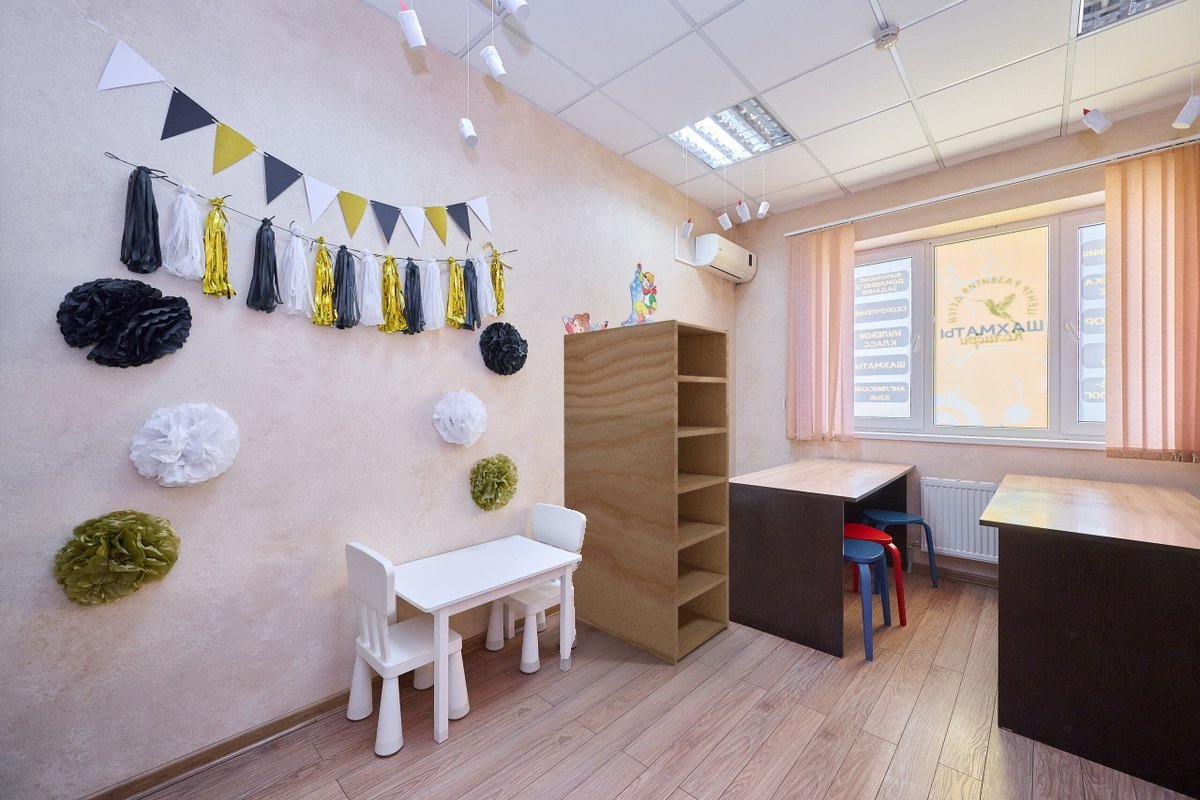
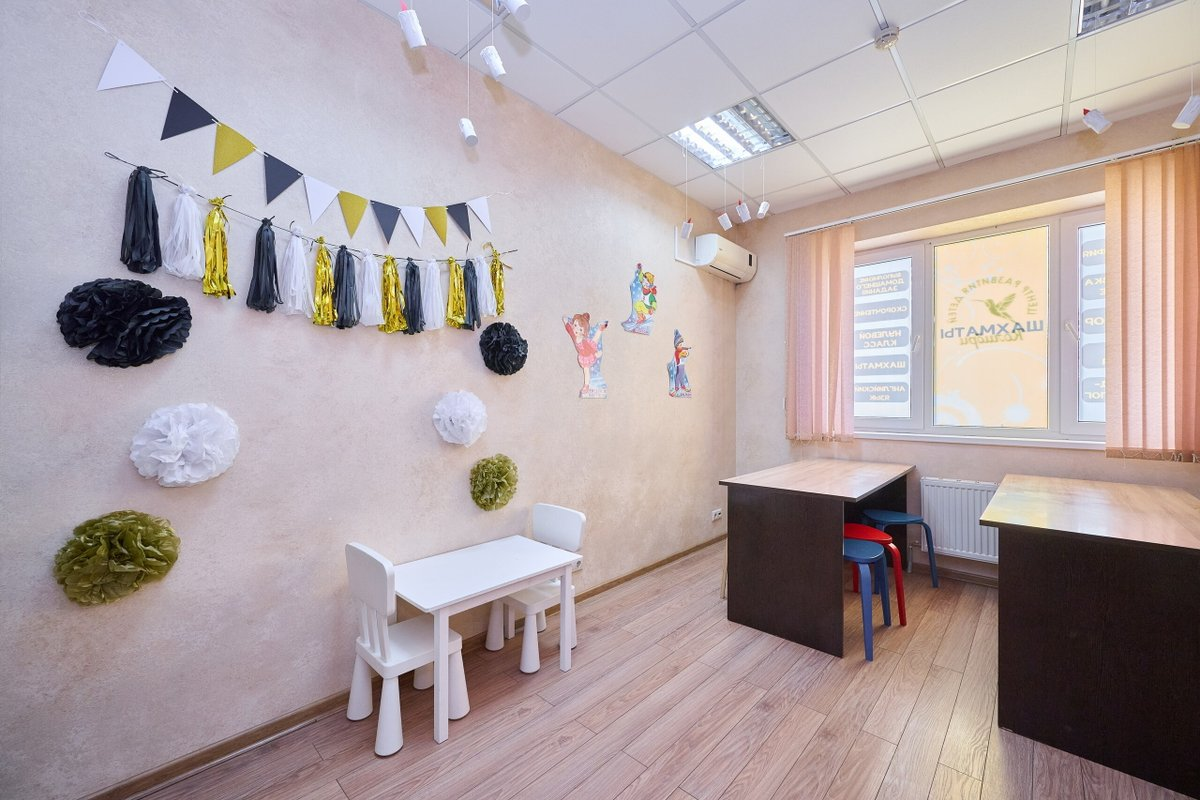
- bookshelf [563,319,730,666]
